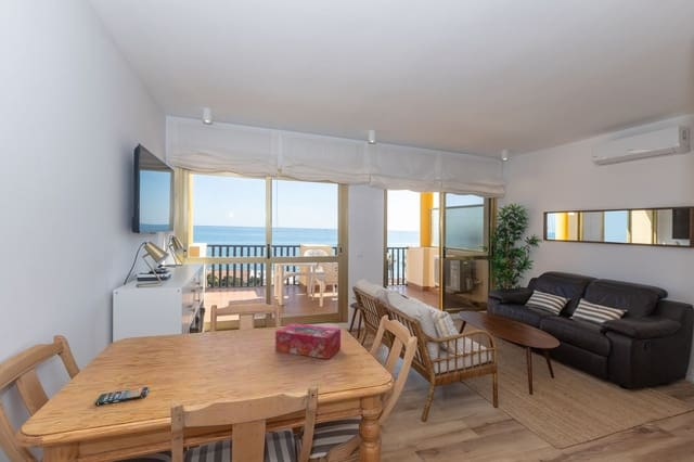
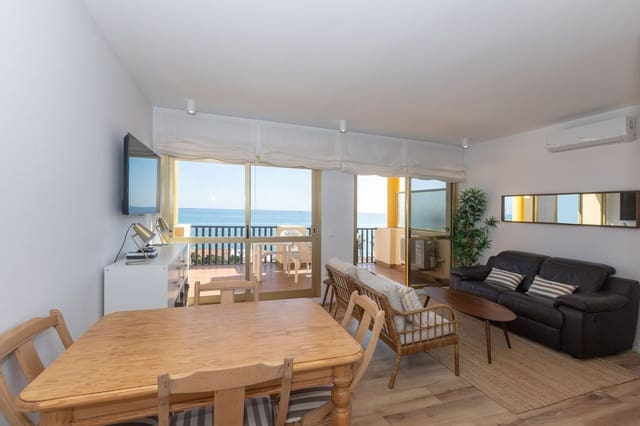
- tissue box [274,322,342,360]
- smartphone [94,386,150,406]
